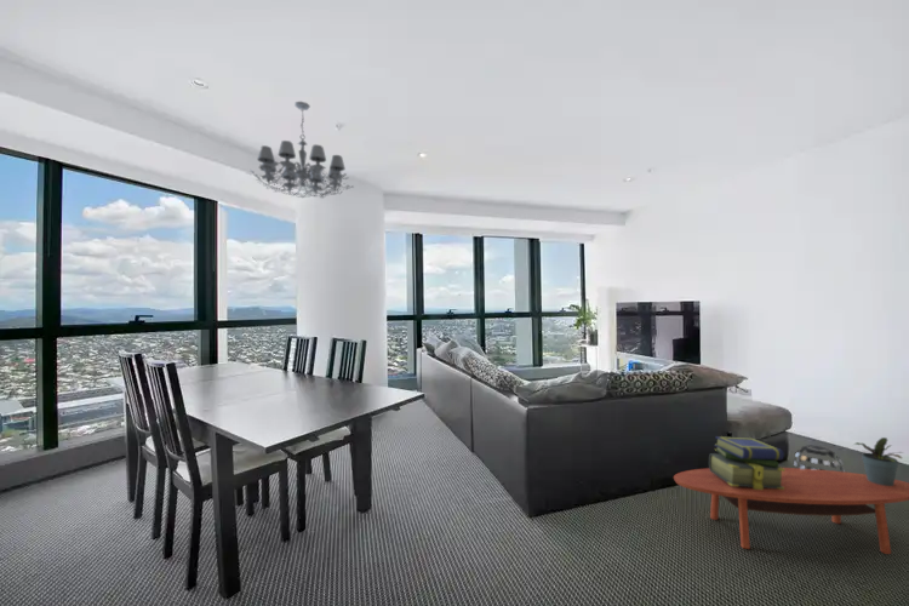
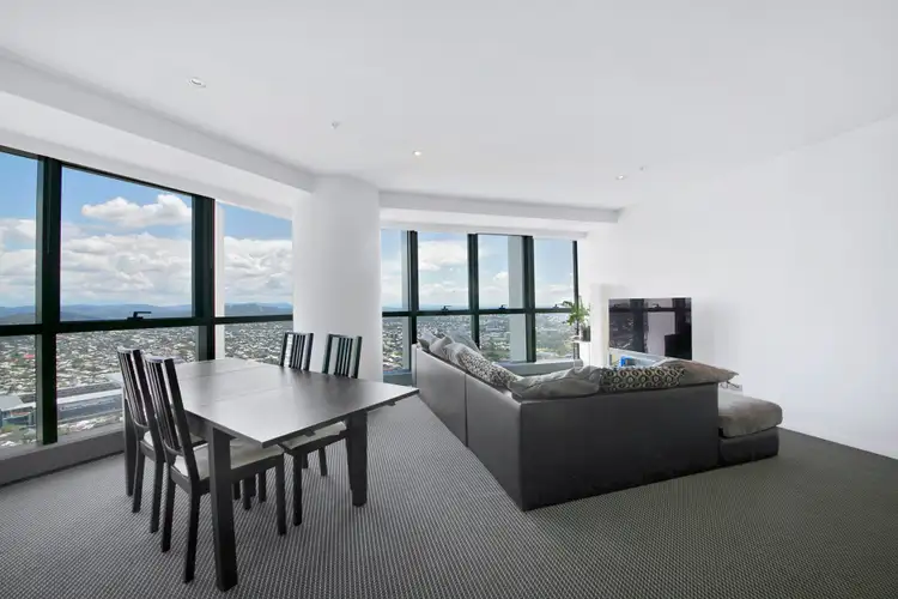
- decorative ball [793,445,845,471]
- chandelier [244,101,355,199]
- coffee table [673,467,909,555]
- stack of books [708,435,785,490]
- potted plant [853,436,905,486]
